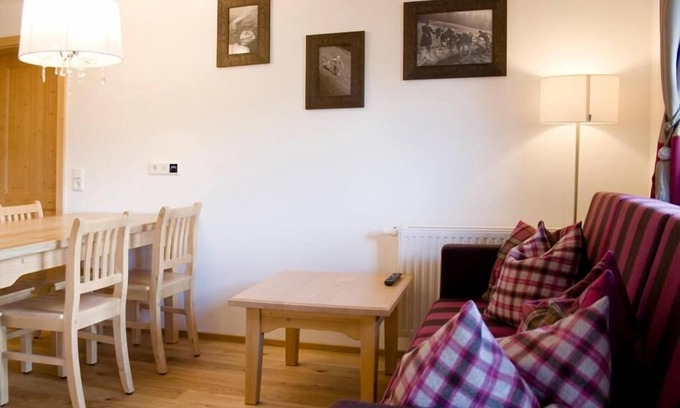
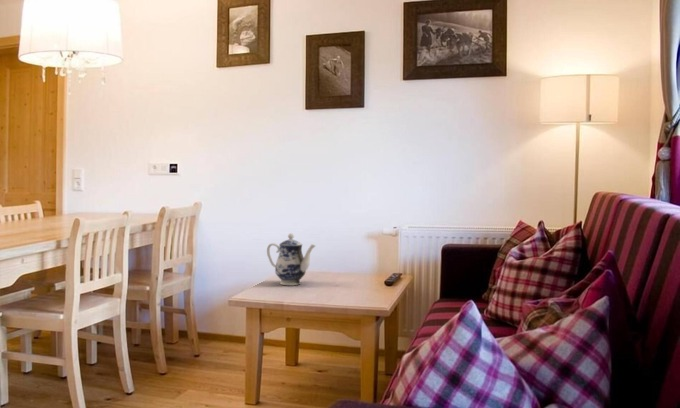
+ teapot [266,232,316,286]
